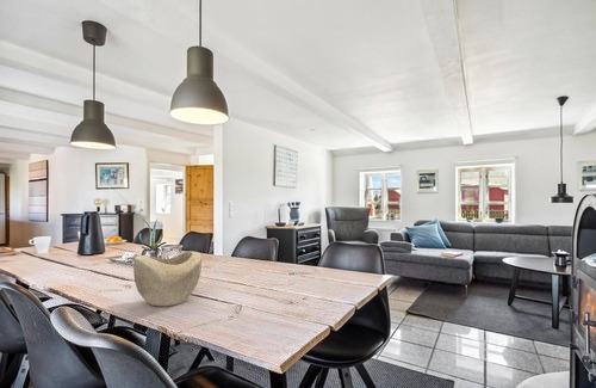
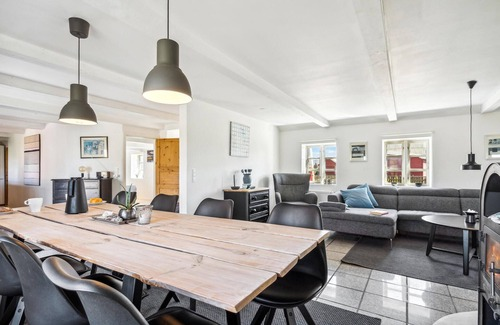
- decorative bowl [132,250,203,307]
